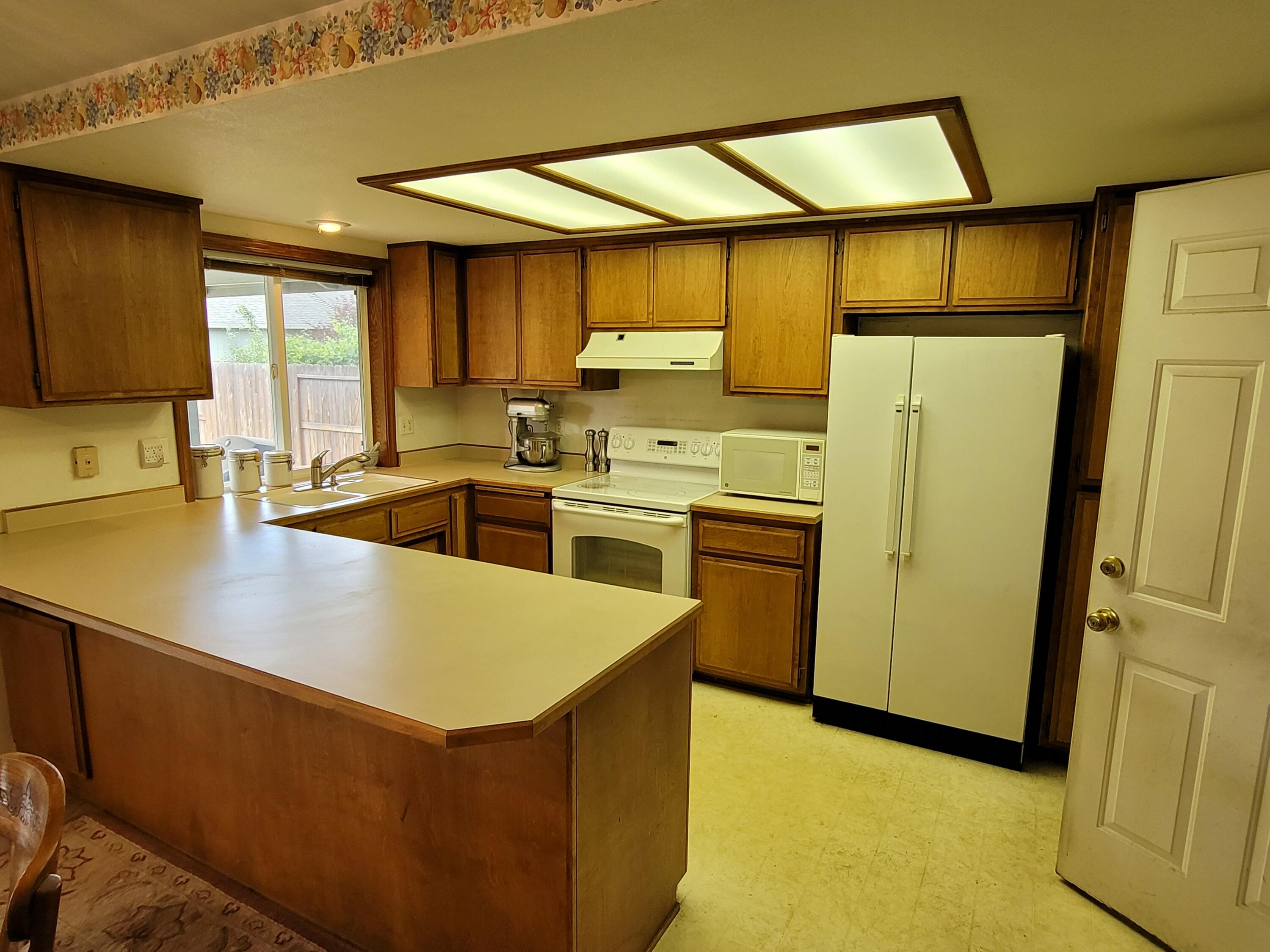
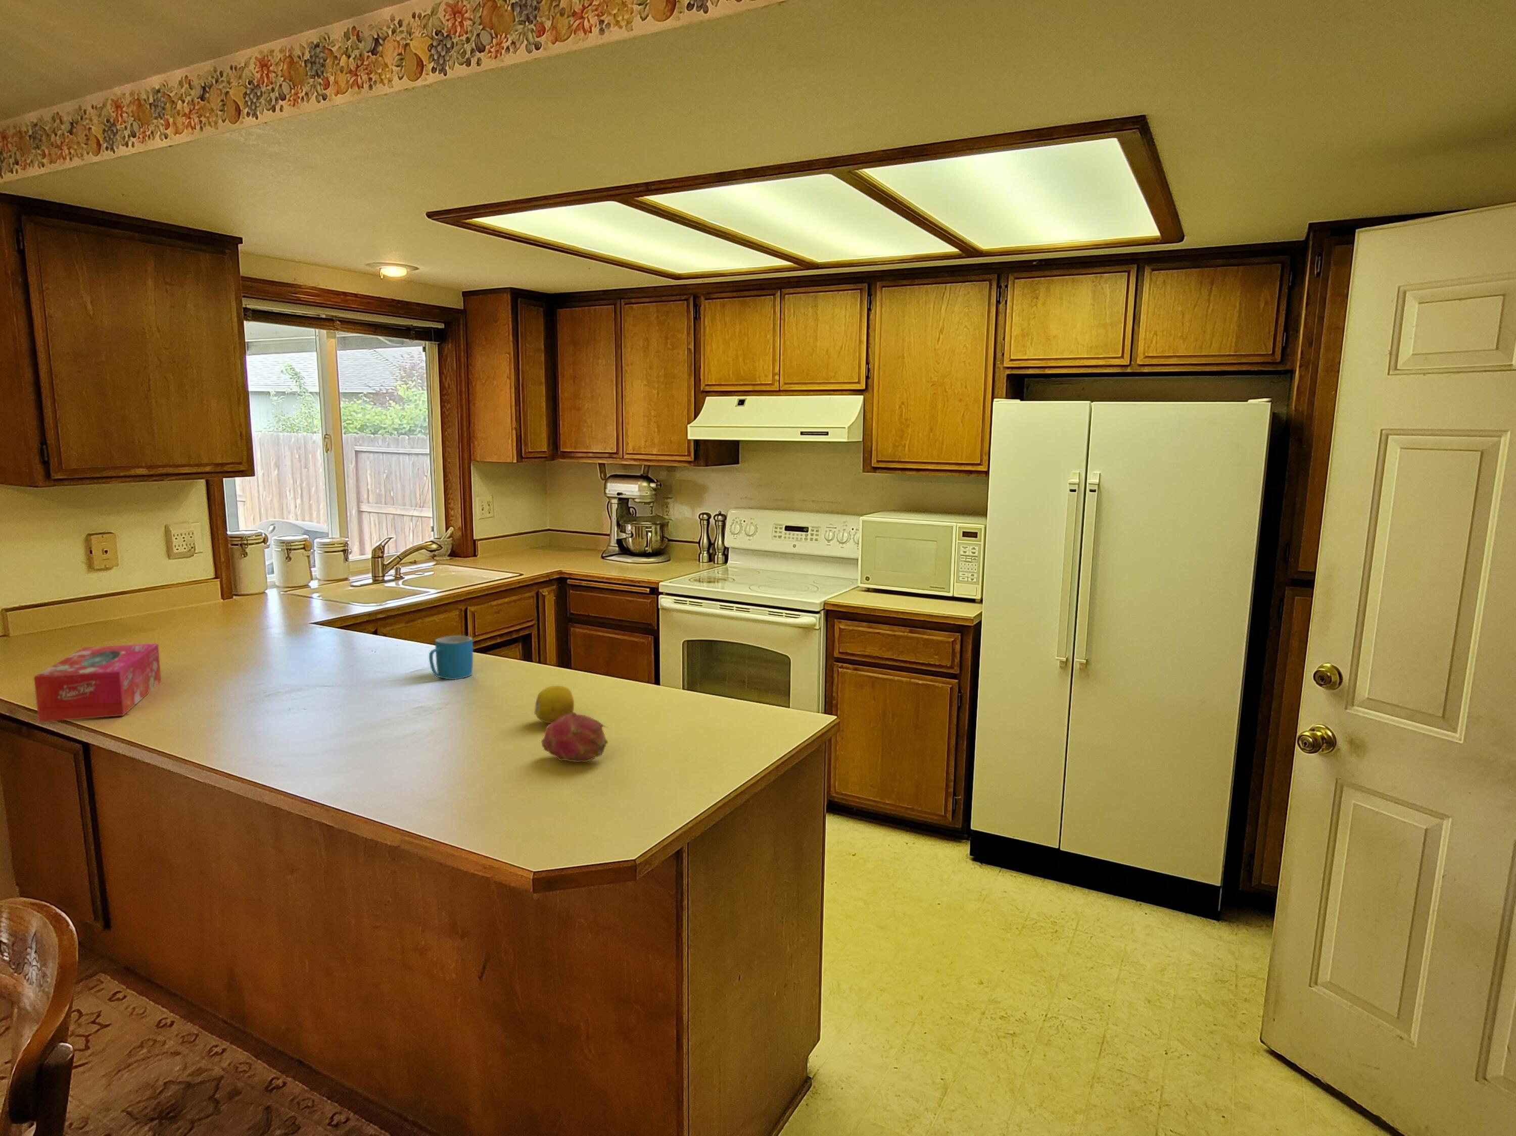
+ fruit [541,712,609,763]
+ tissue box [33,643,161,722]
+ fruit [534,685,574,723]
+ mug [429,635,474,680]
